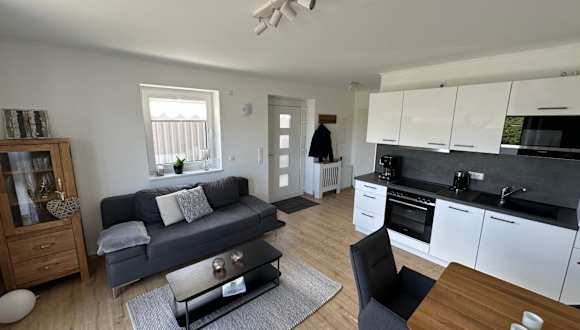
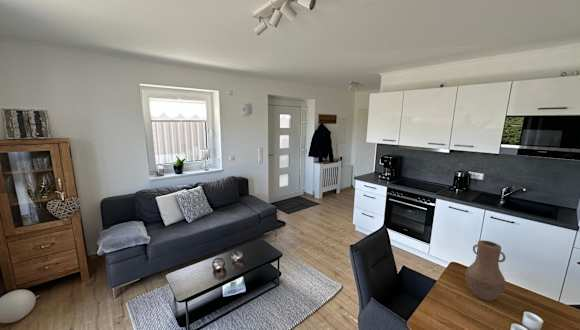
+ vase [464,239,507,302]
